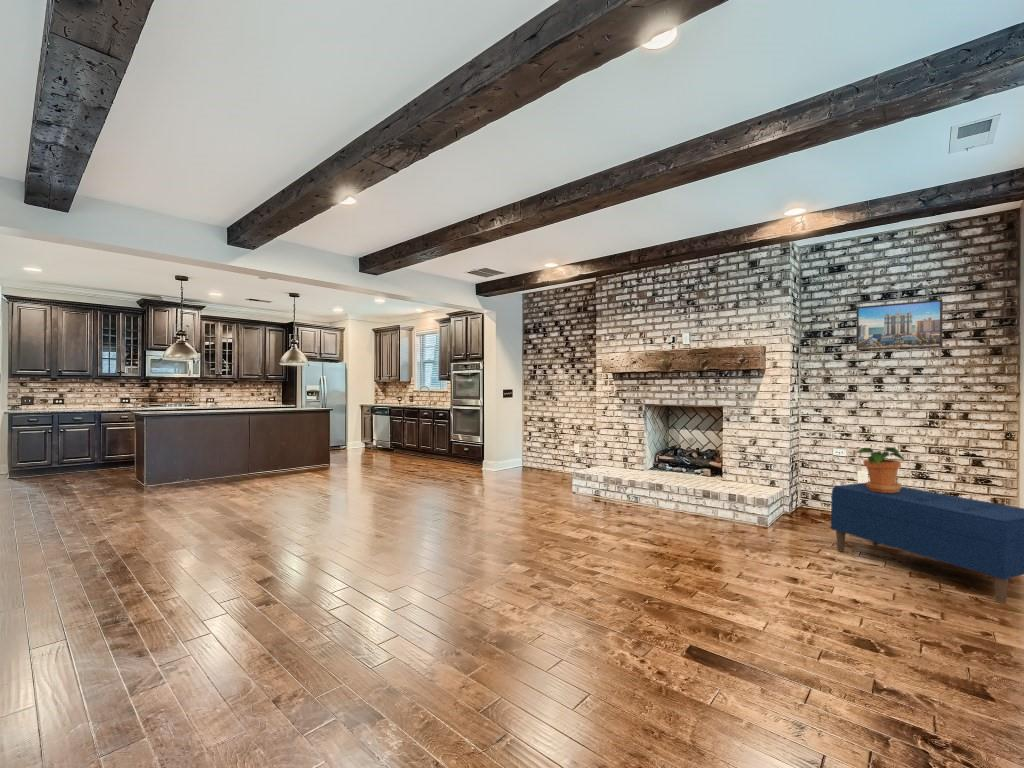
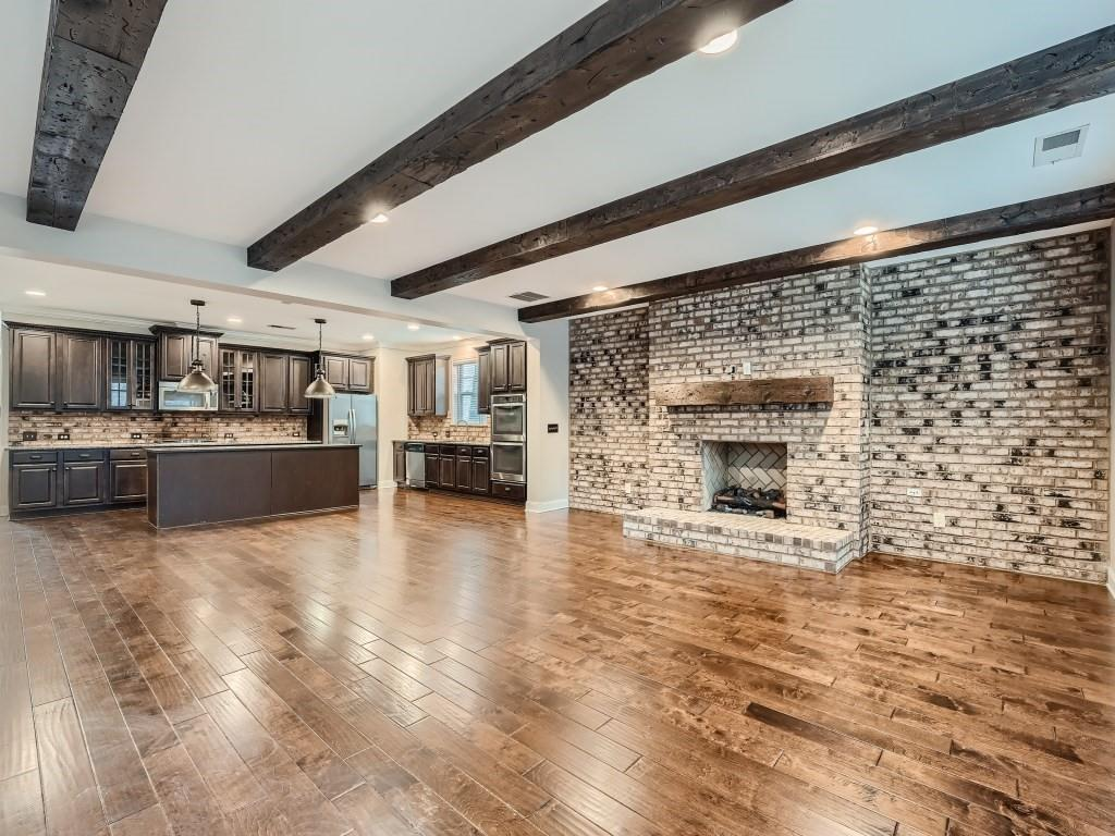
- bench [830,482,1024,604]
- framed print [855,299,944,351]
- potted plant [855,446,905,493]
